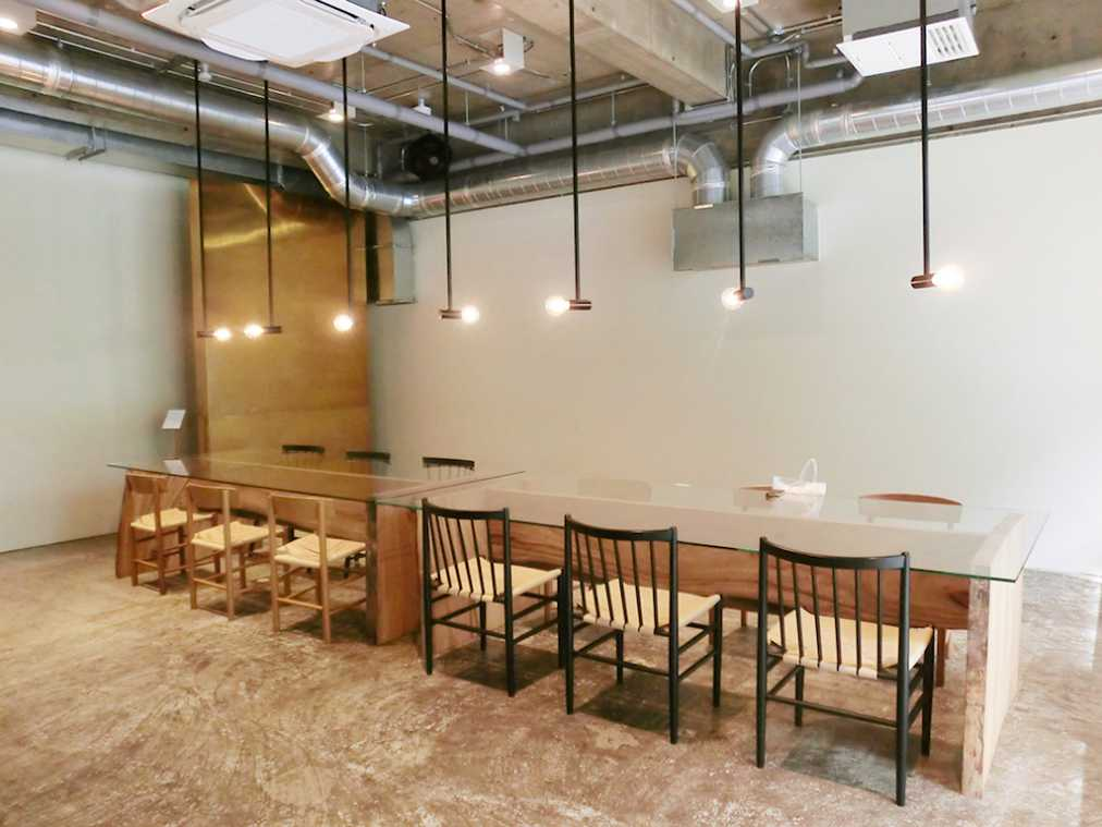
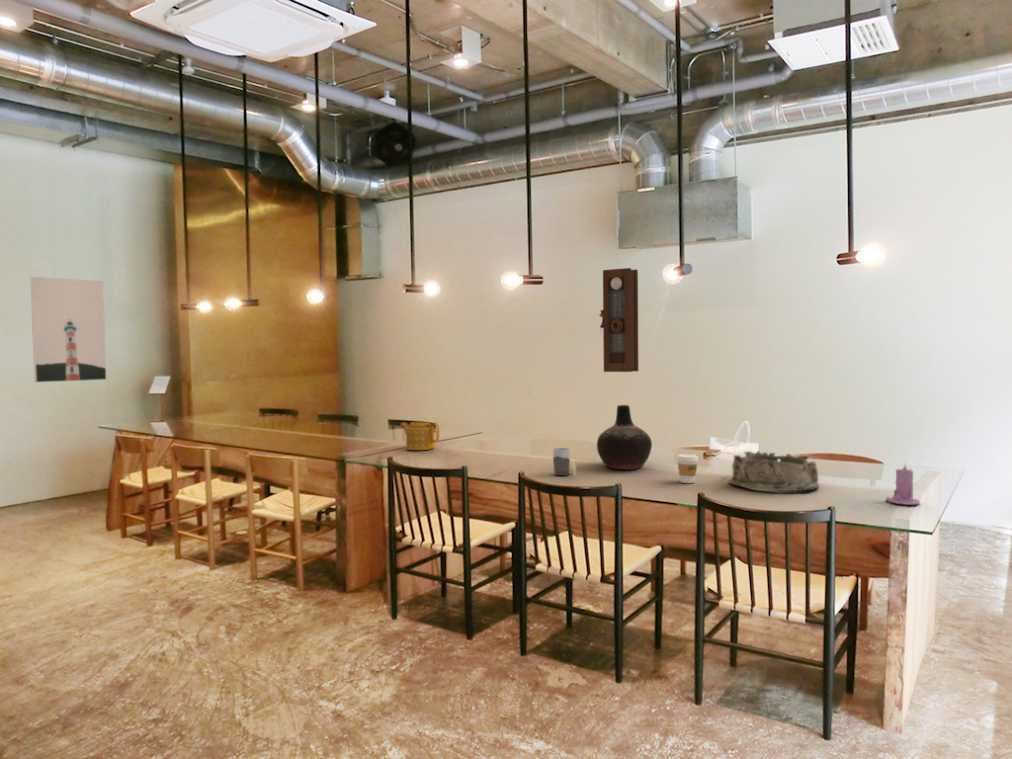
+ coffee cup [676,453,699,484]
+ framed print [30,276,107,384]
+ vase [596,404,653,471]
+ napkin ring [728,450,820,492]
+ pendulum clock [598,267,639,373]
+ mug [552,447,571,476]
+ candle [885,463,921,506]
+ teapot [399,421,440,451]
